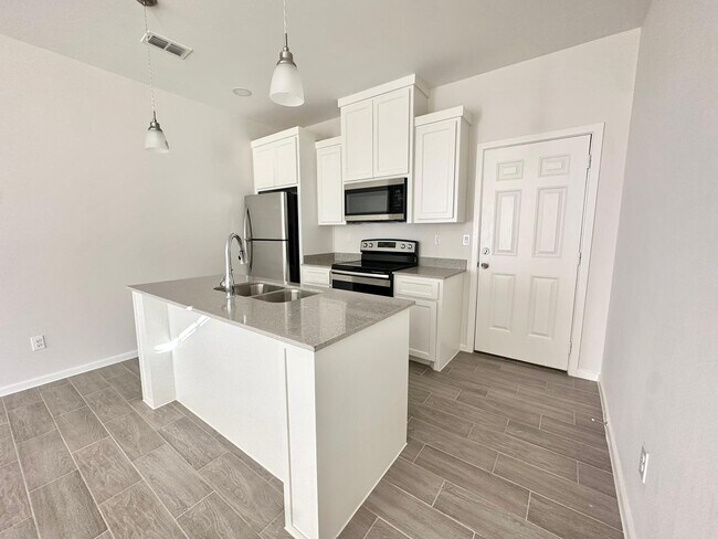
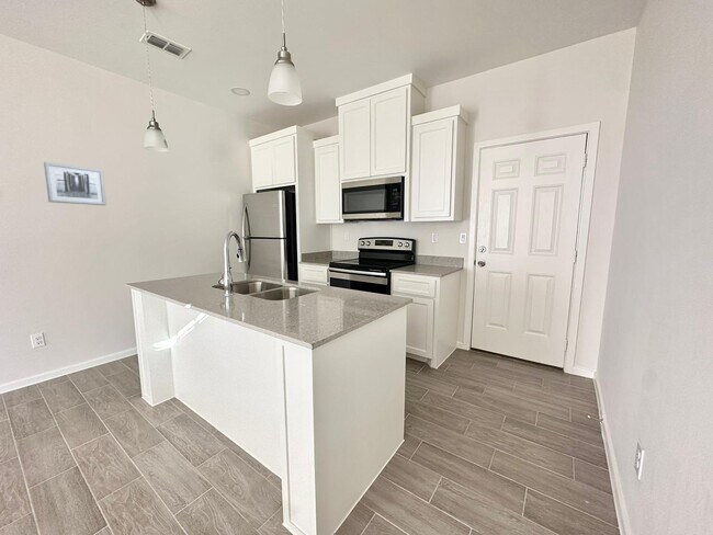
+ wall art [43,161,107,206]
